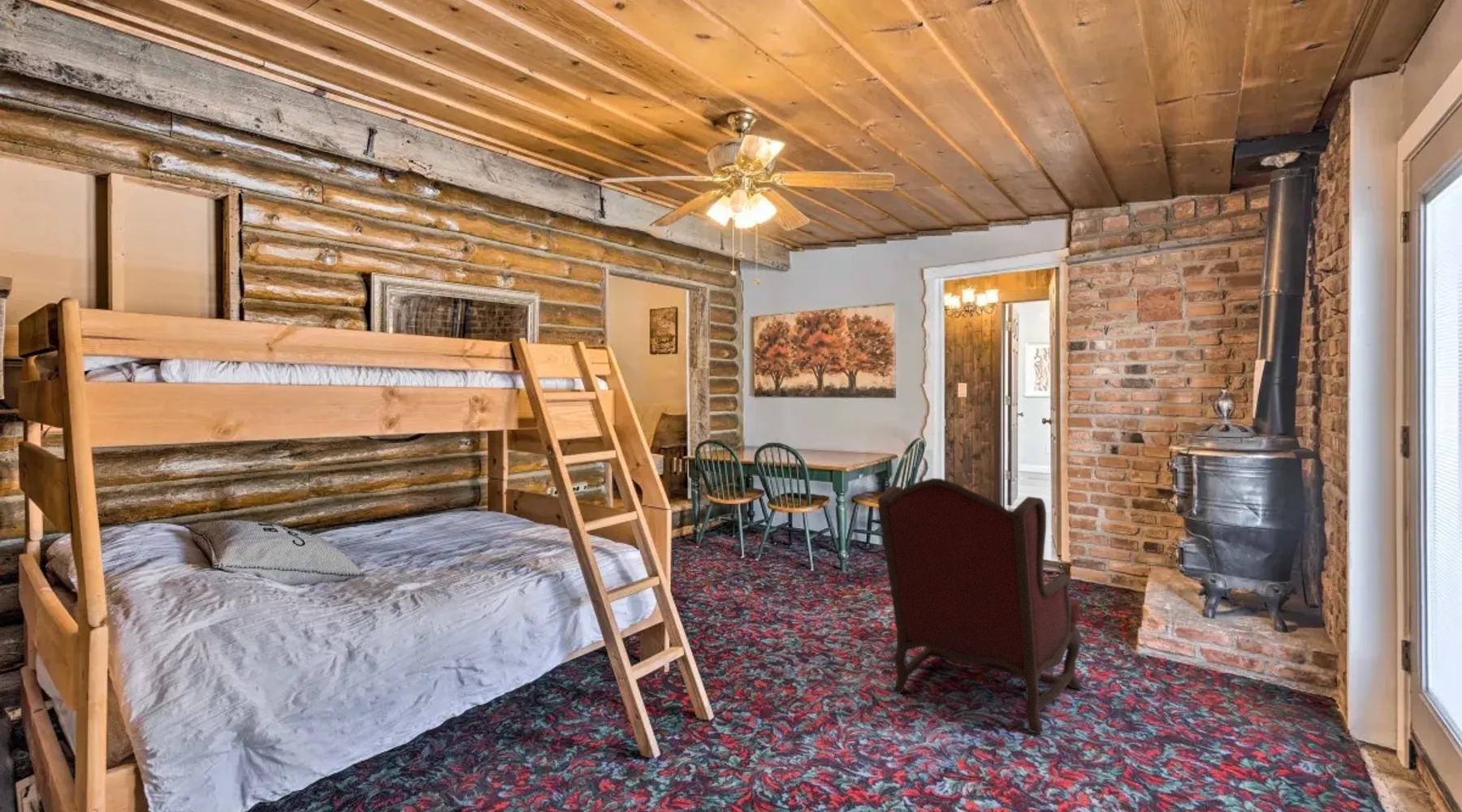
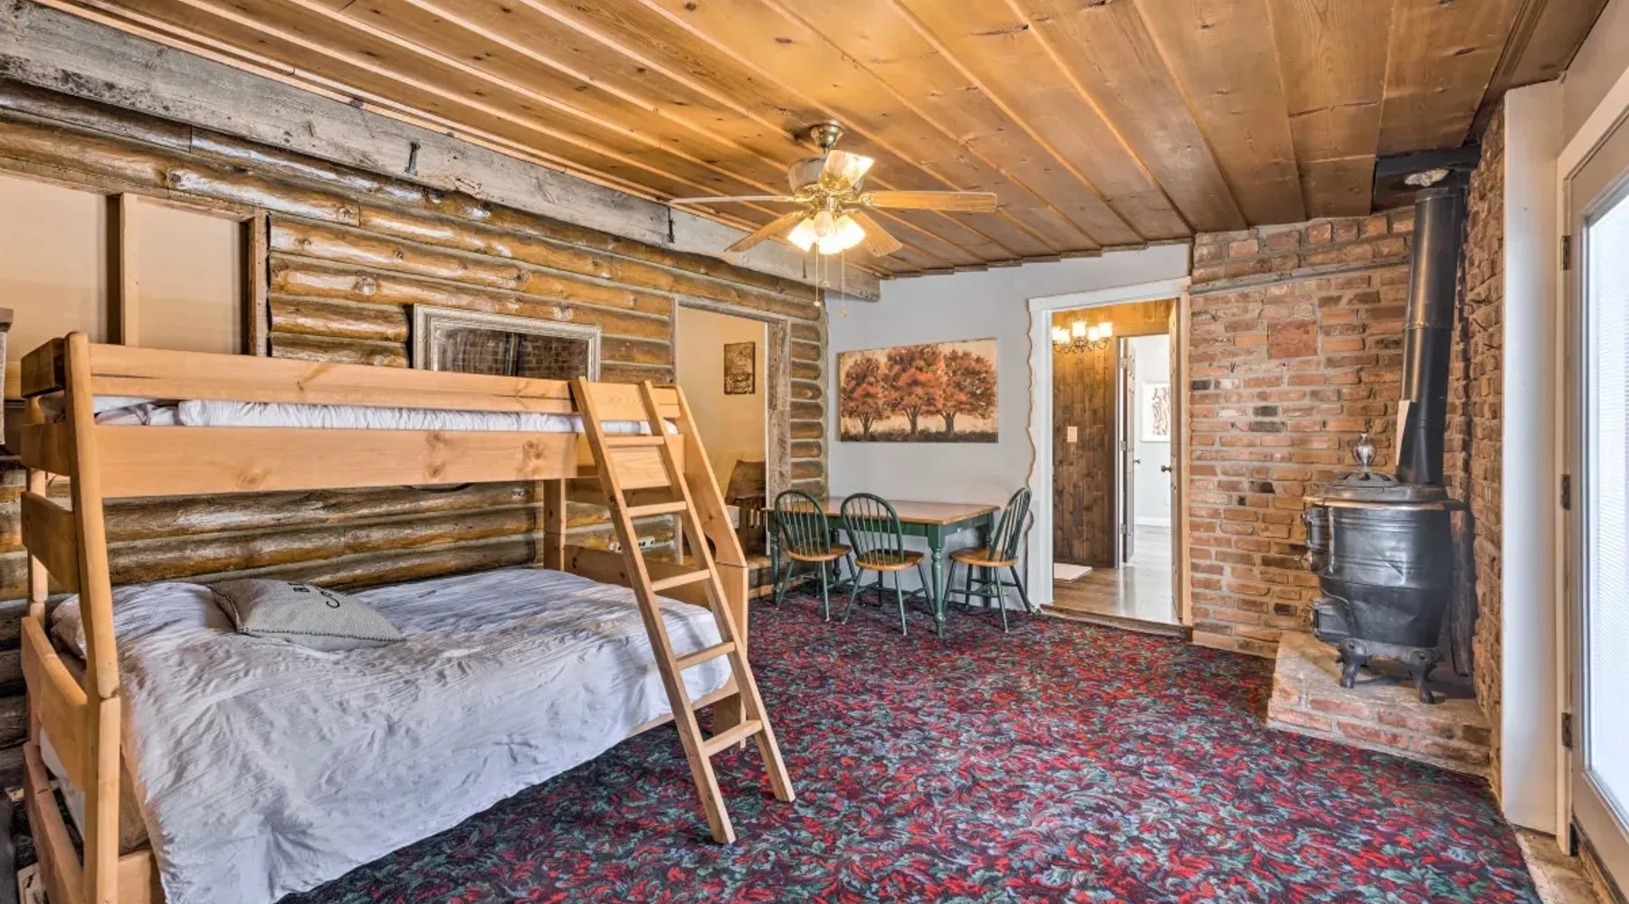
- armchair [877,477,1083,736]
